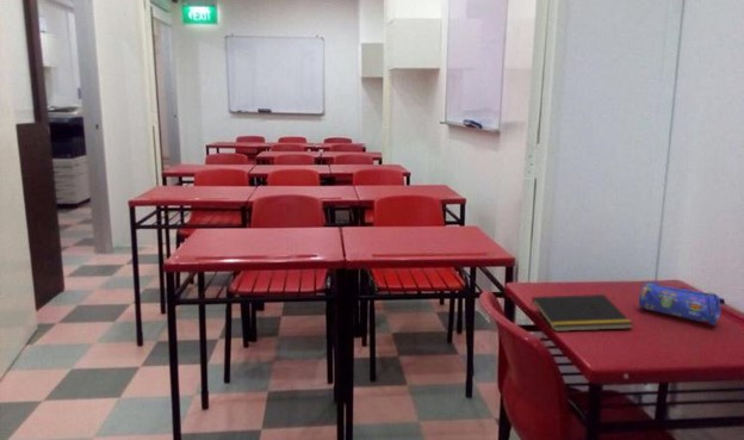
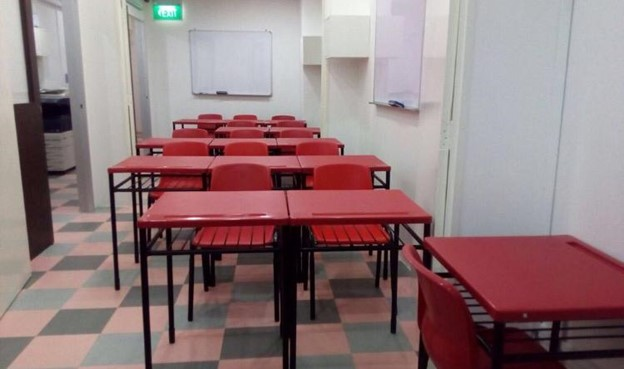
- notepad [528,293,634,333]
- pencil case [638,280,726,327]
